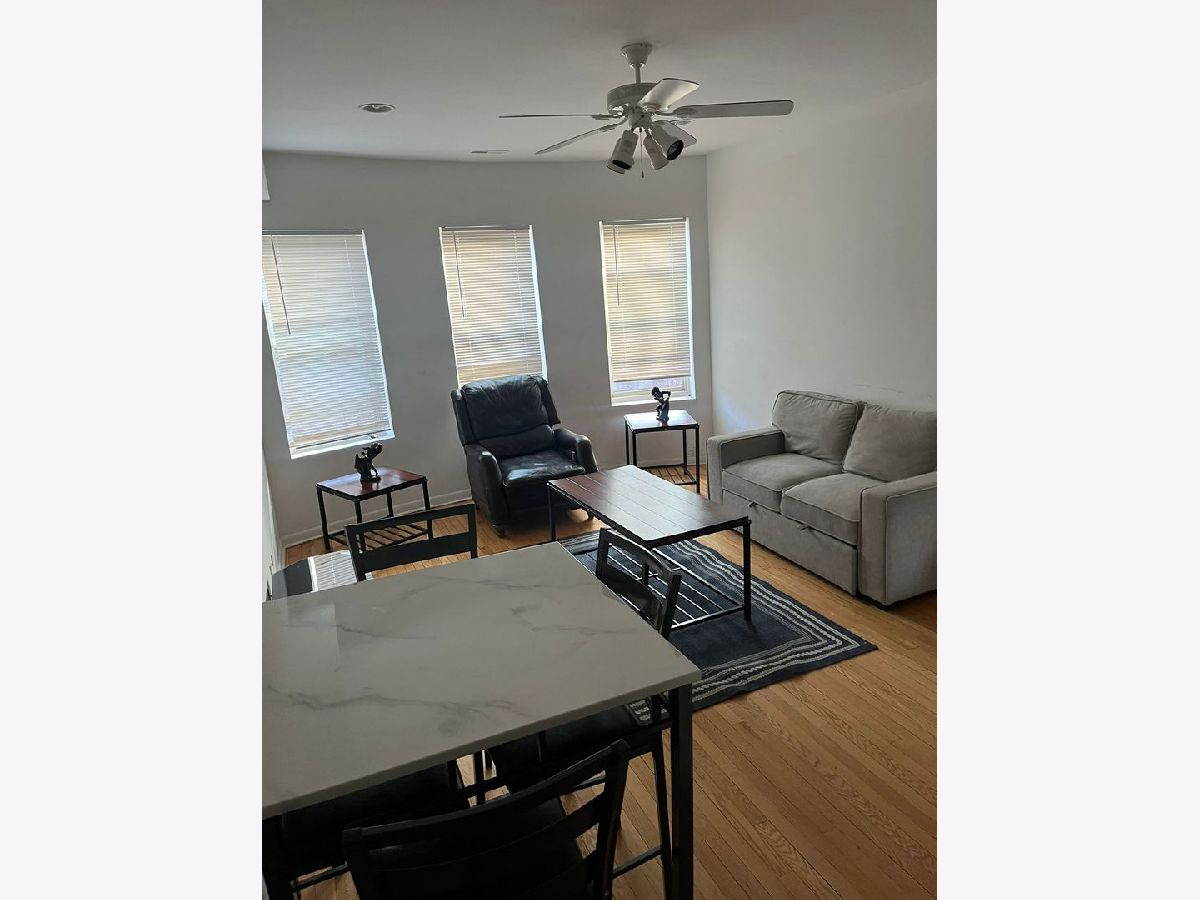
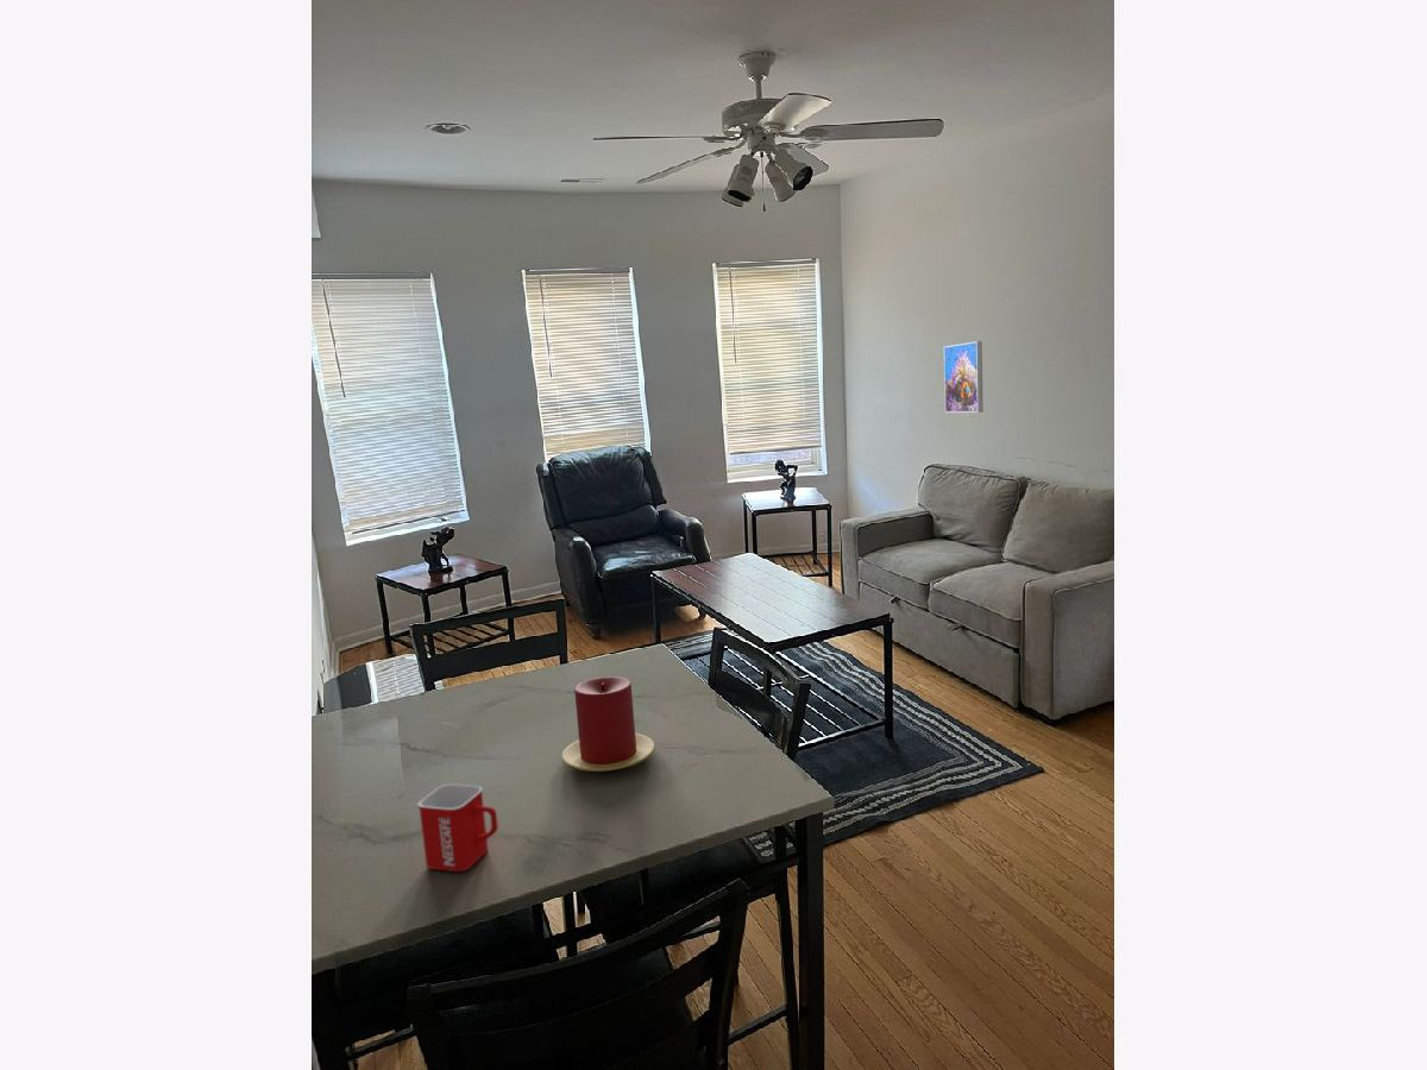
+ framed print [943,340,985,414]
+ mug [416,782,499,873]
+ candle [560,675,656,773]
